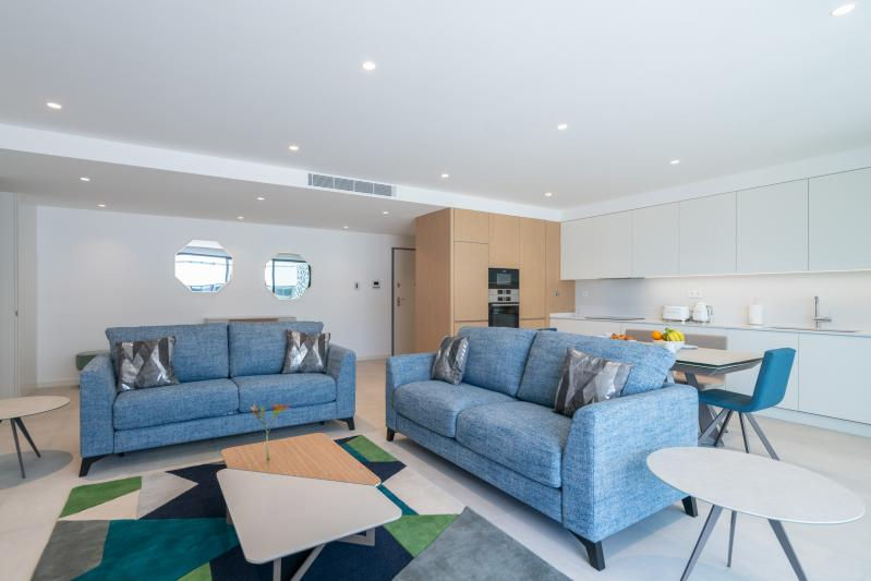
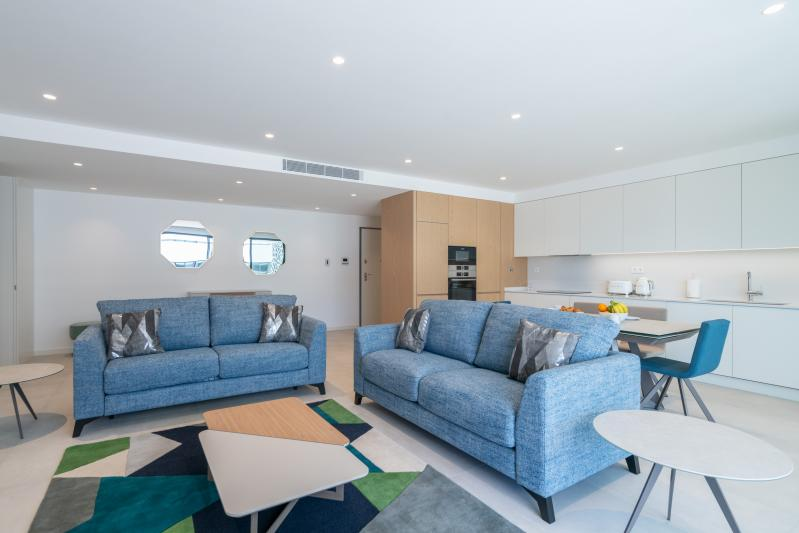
- flower [249,402,291,462]
